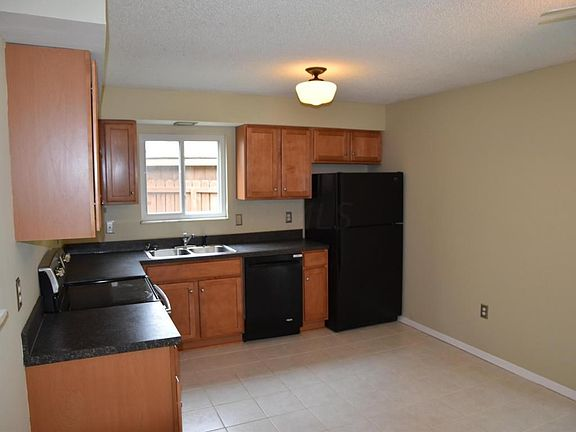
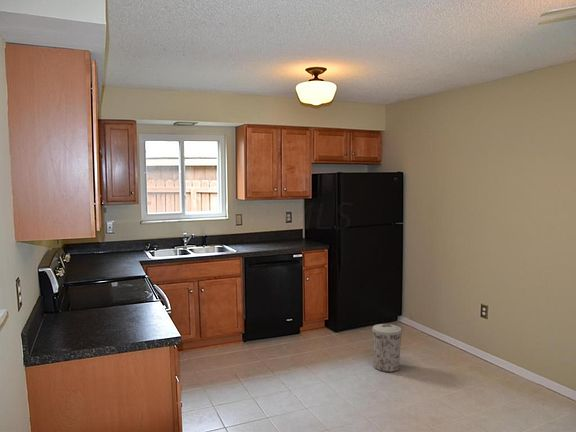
+ trash can [371,323,403,373]
